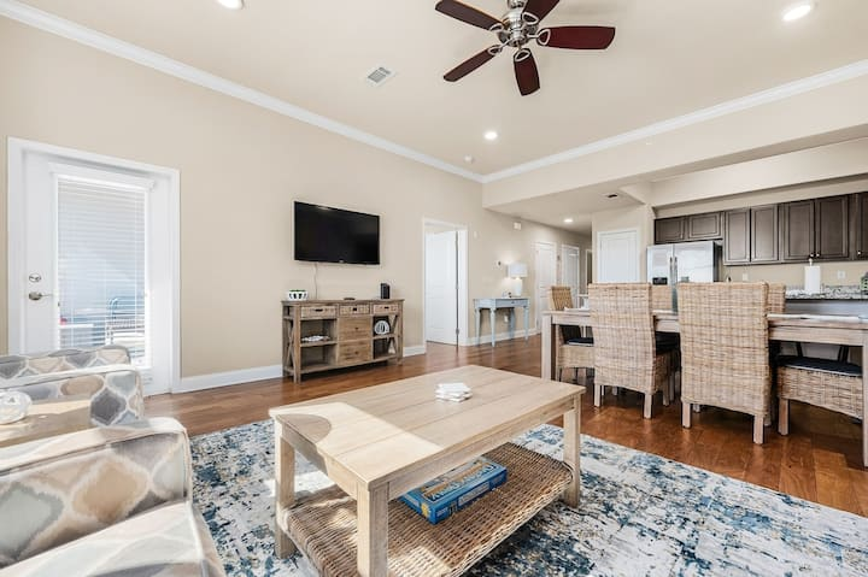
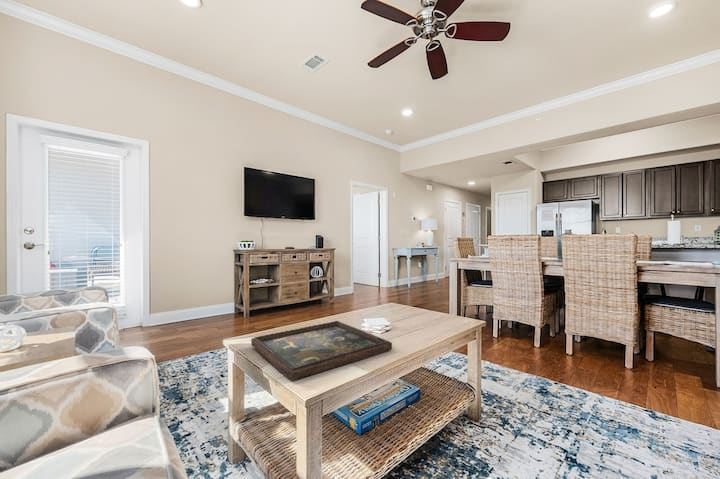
+ decorative tray [250,320,393,382]
